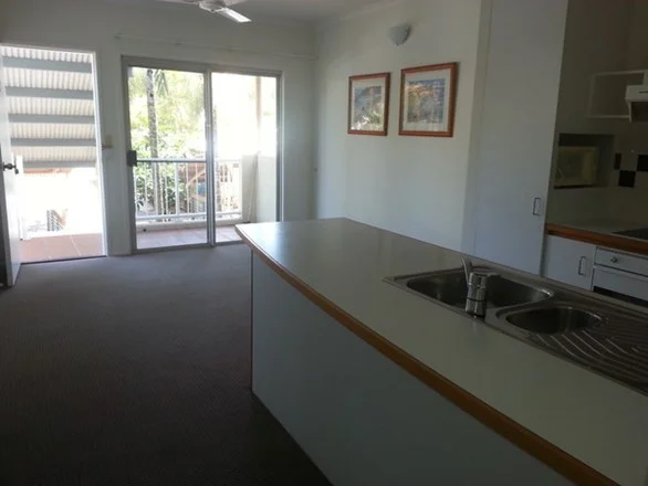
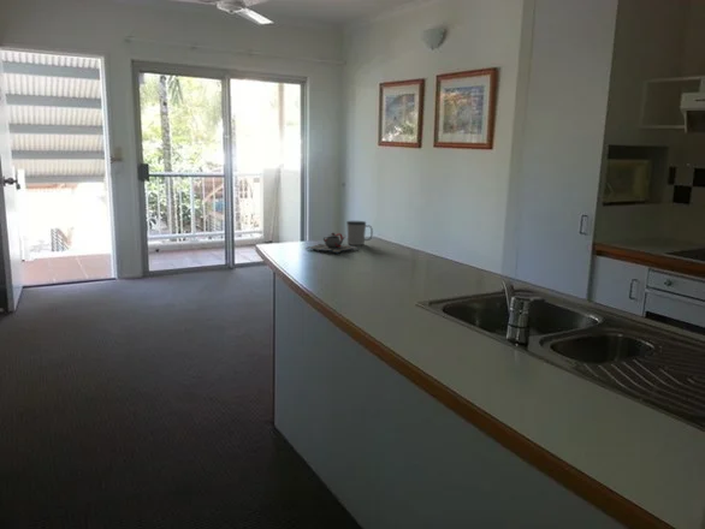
+ mug [345,220,374,246]
+ teapot [304,232,360,255]
